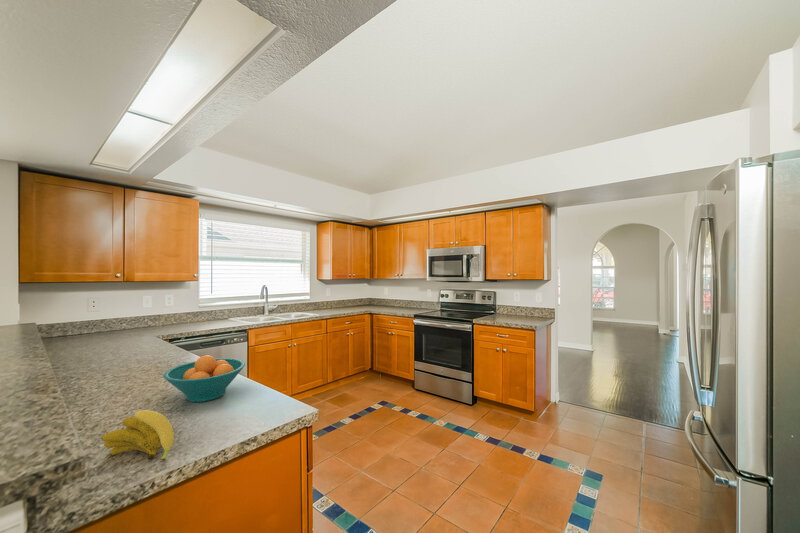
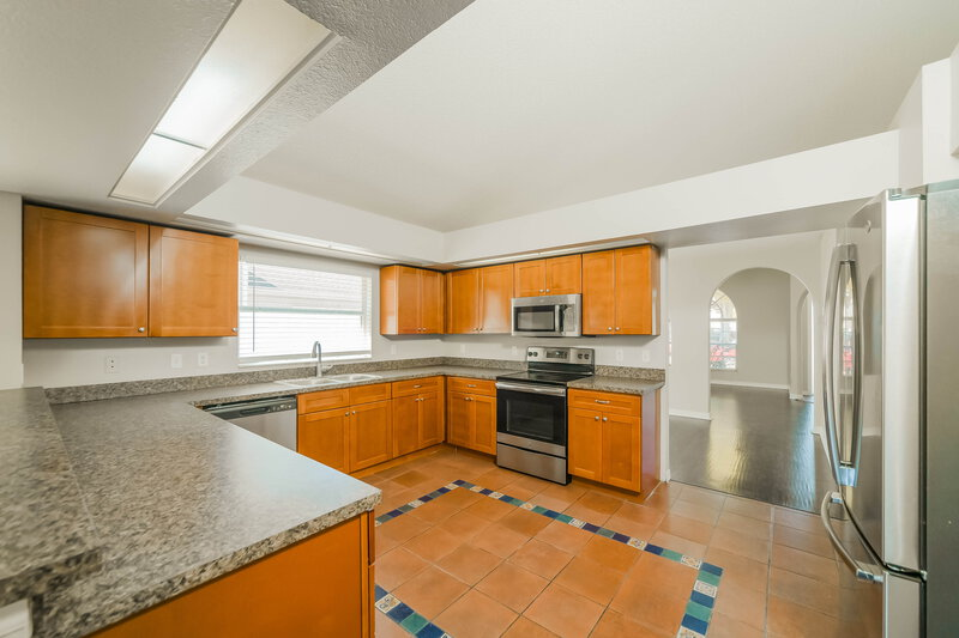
- fruit bowl [162,354,246,403]
- banana [101,409,175,462]
